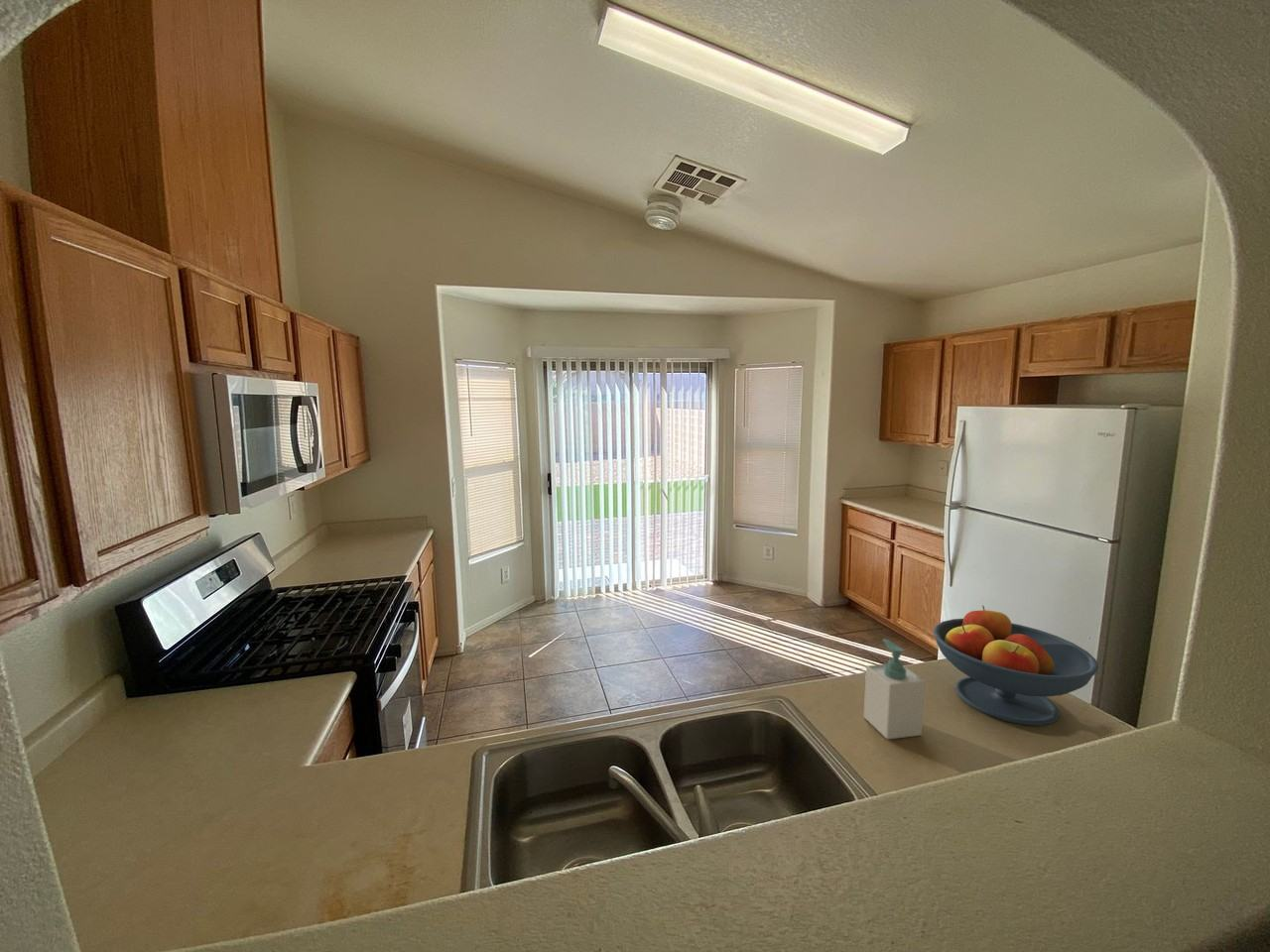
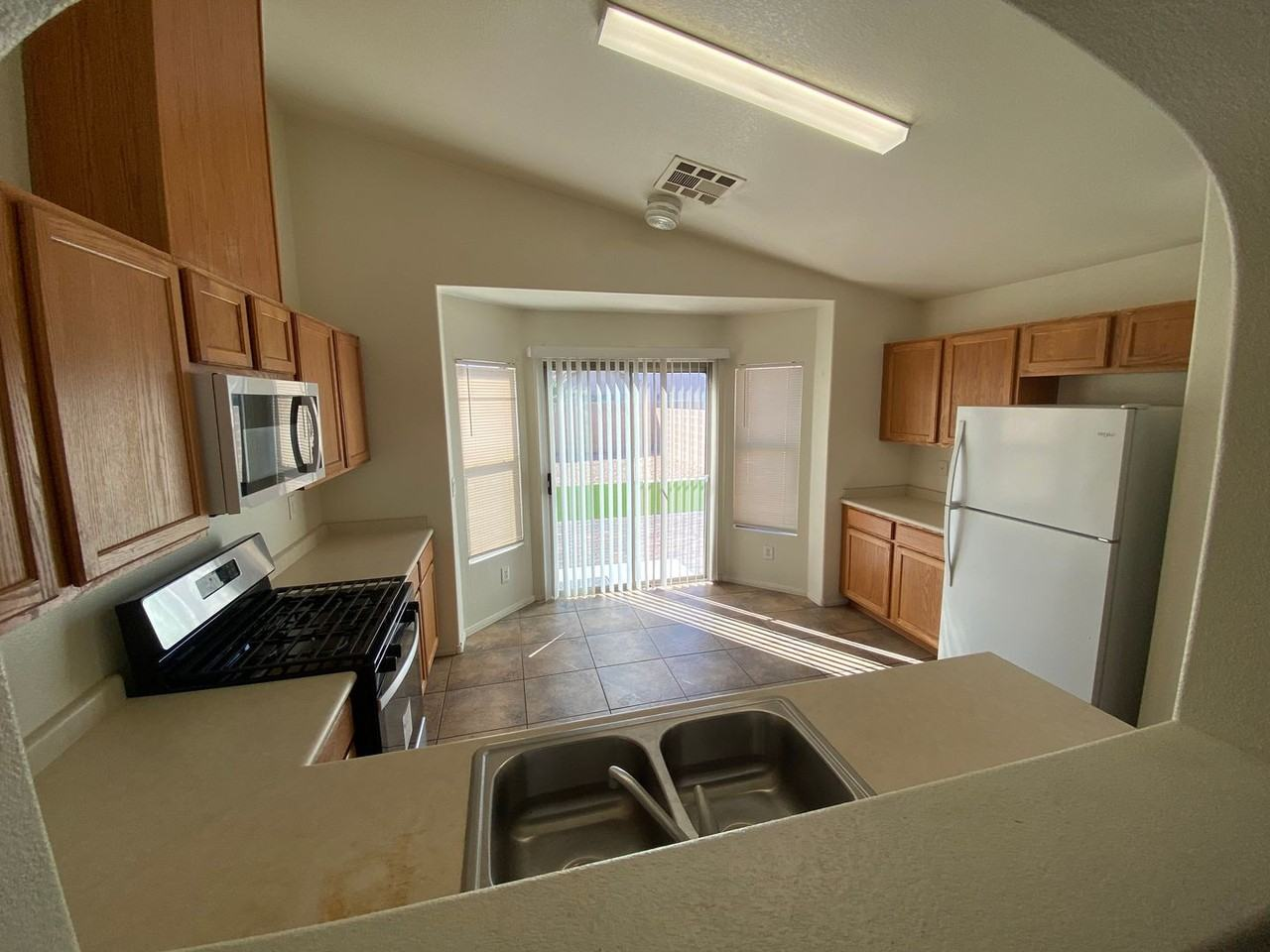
- soap bottle [863,638,926,740]
- fruit bowl [932,605,1099,727]
